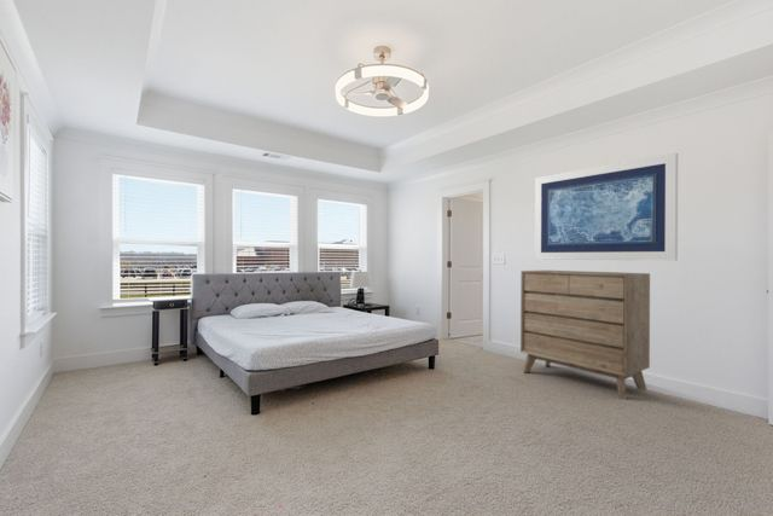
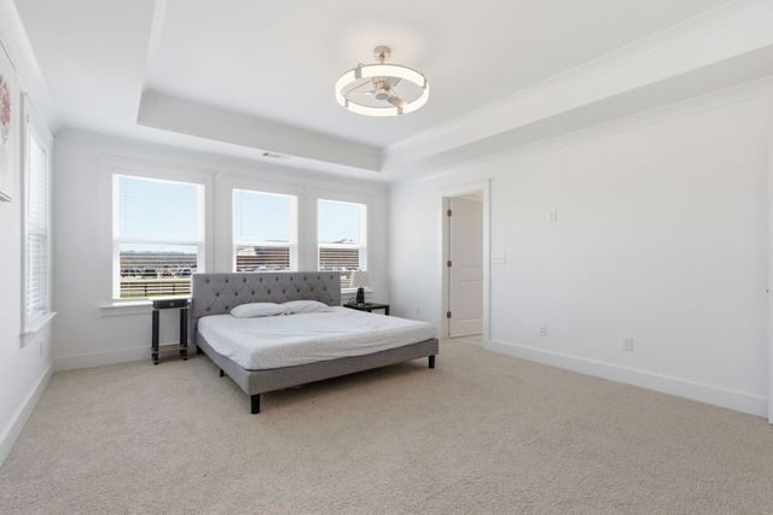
- dresser [519,269,651,401]
- wall art [534,152,679,262]
